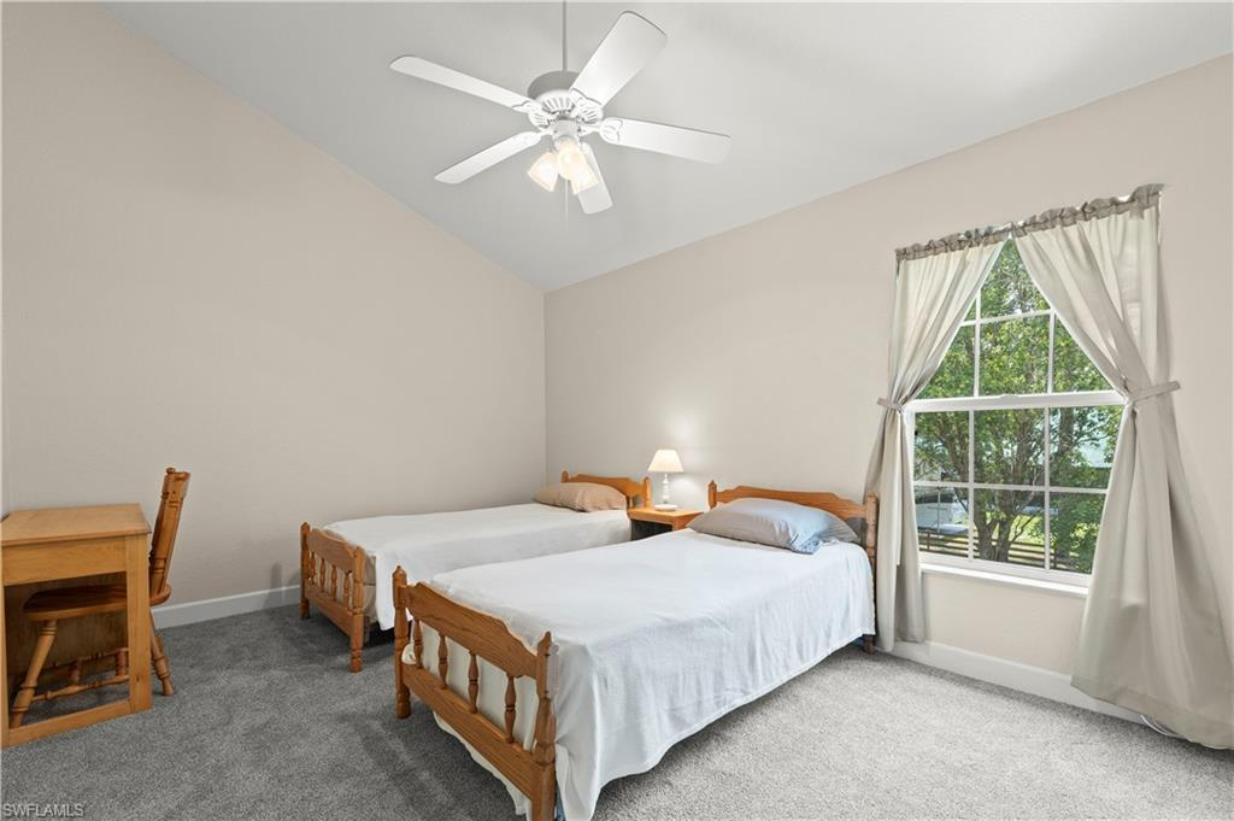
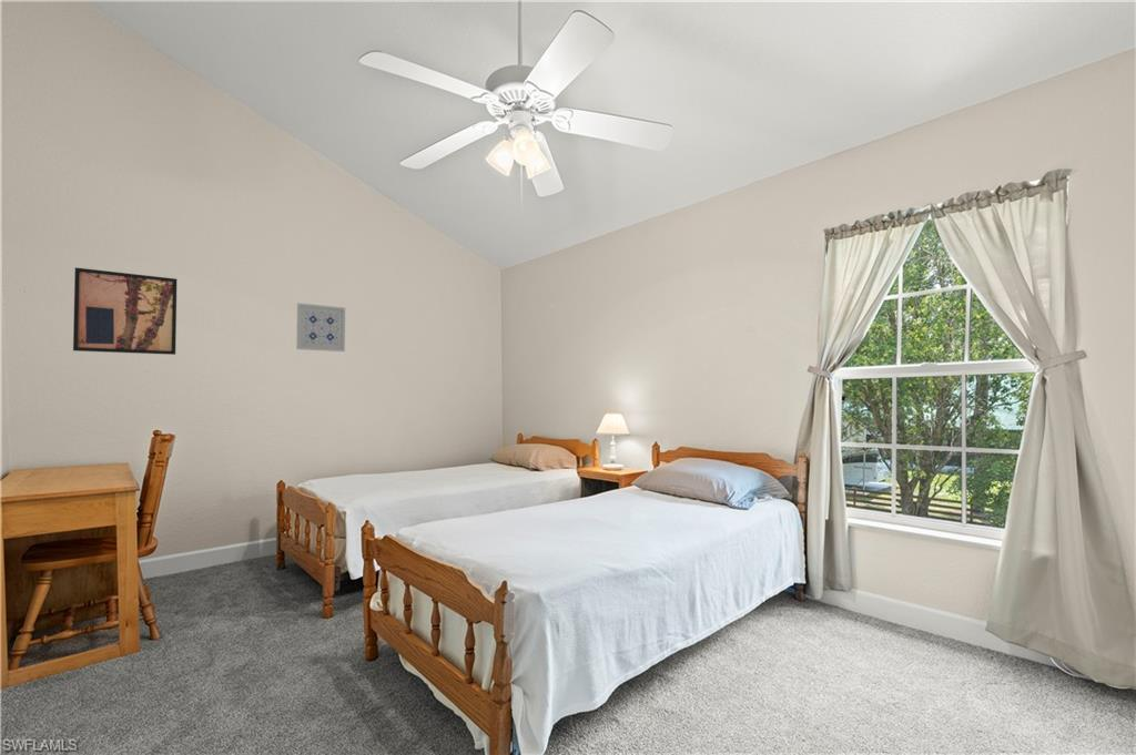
+ wall art [72,267,178,356]
+ wall art [295,303,346,353]
